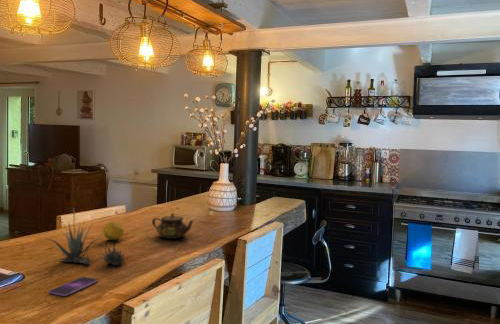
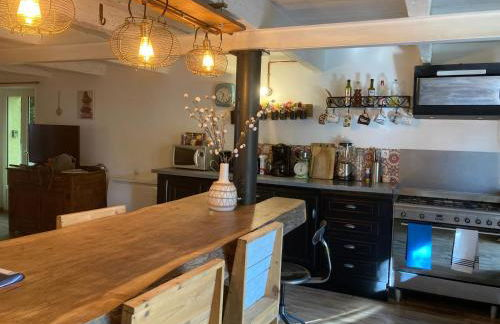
- smartphone [48,276,99,297]
- succulent plant [46,208,130,266]
- fruit [102,221,125,241]
- teapot [151,212,194,240]
